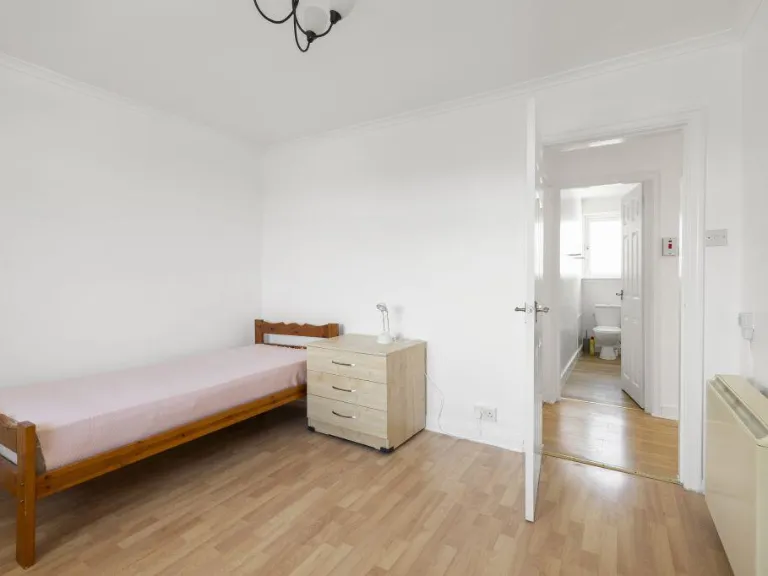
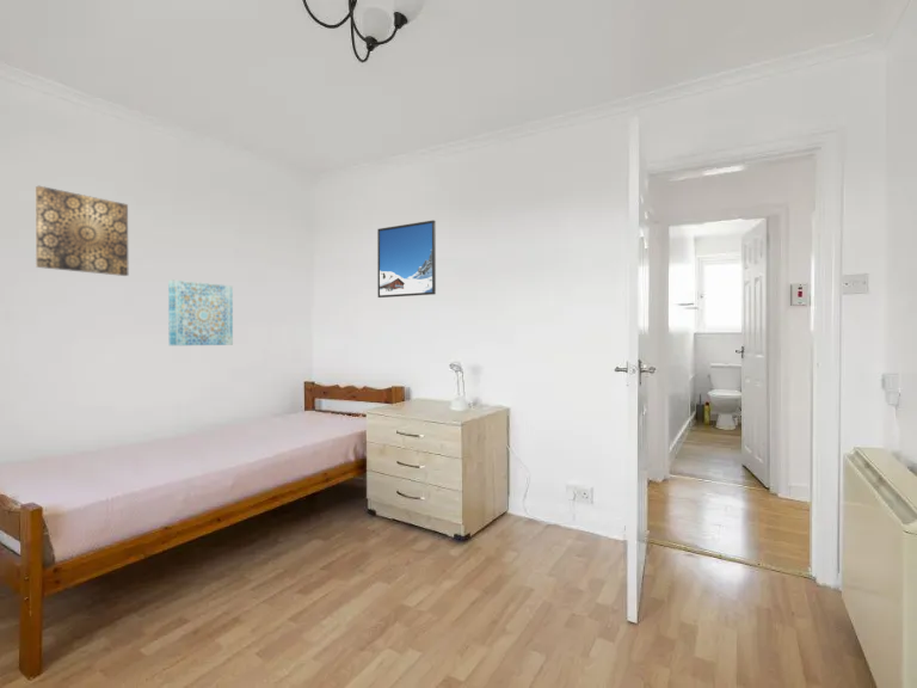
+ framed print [376,220,437,299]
+ wall art [35,185,129,277]
+ wall art [167,278,234,346]
